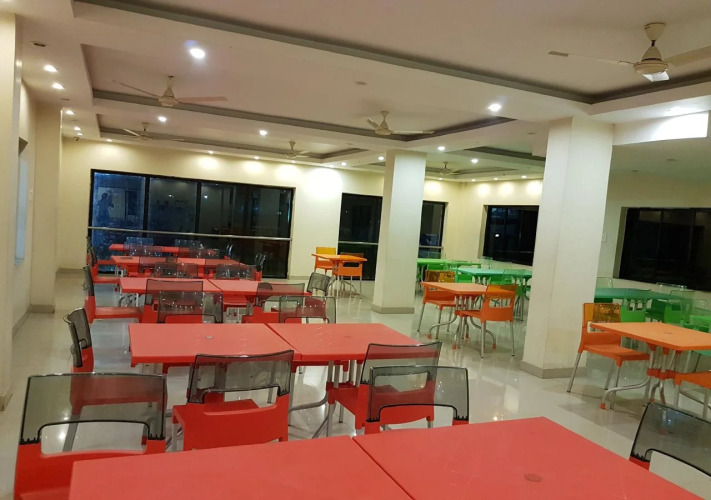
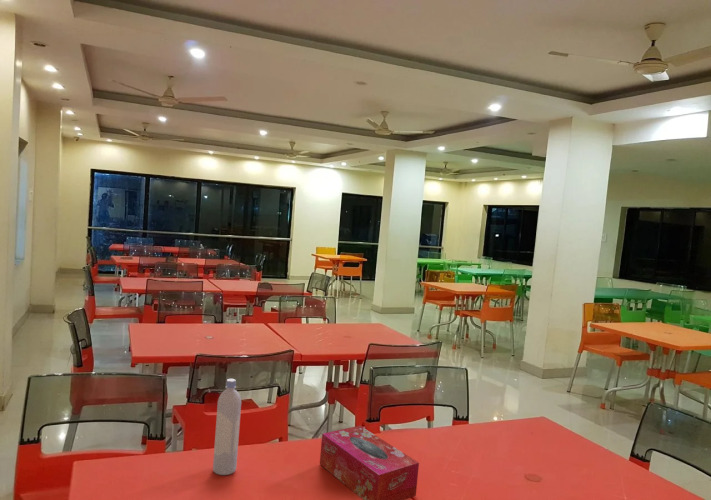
+ tissue box [319,424,420,500]
+ bottle [212,378,242,476]
